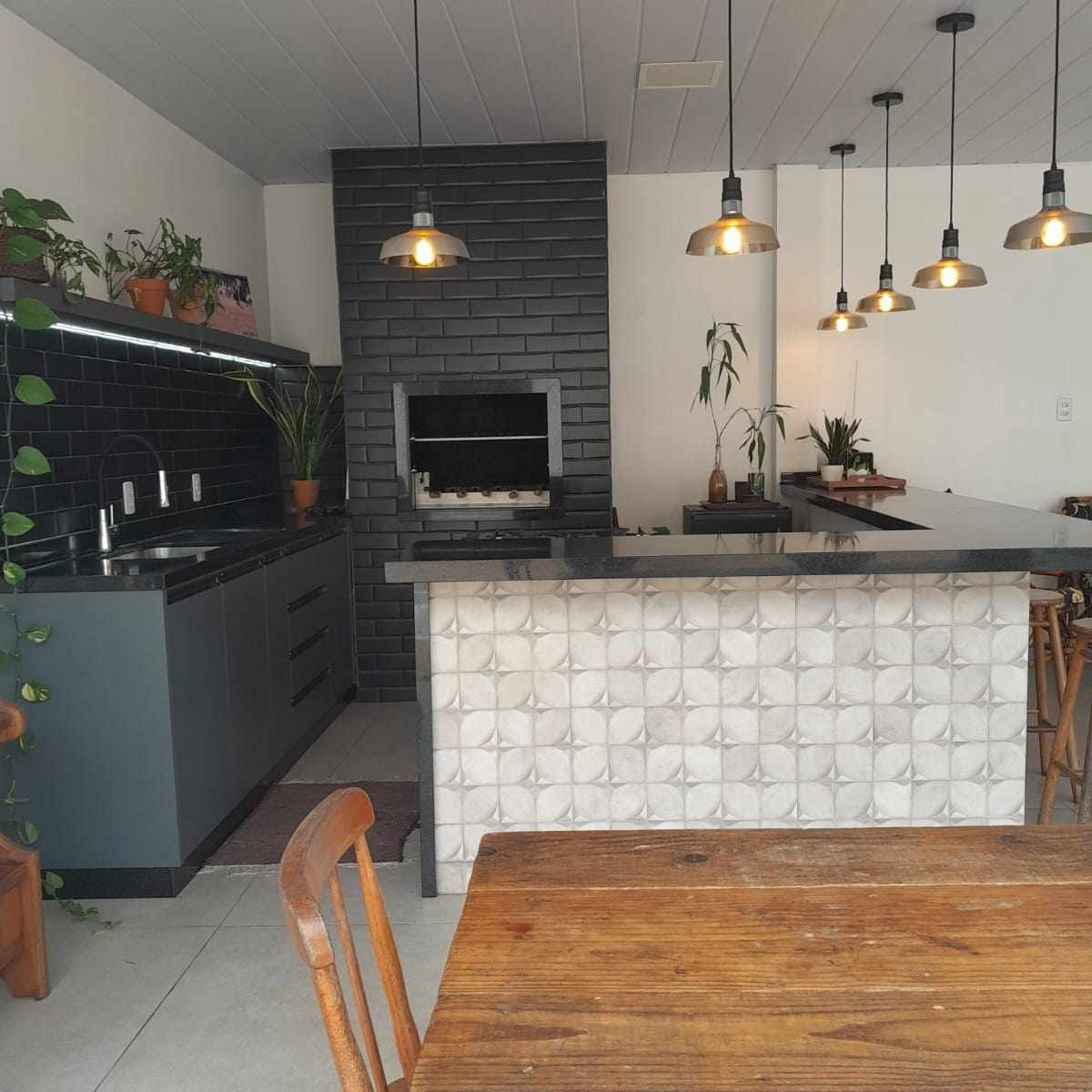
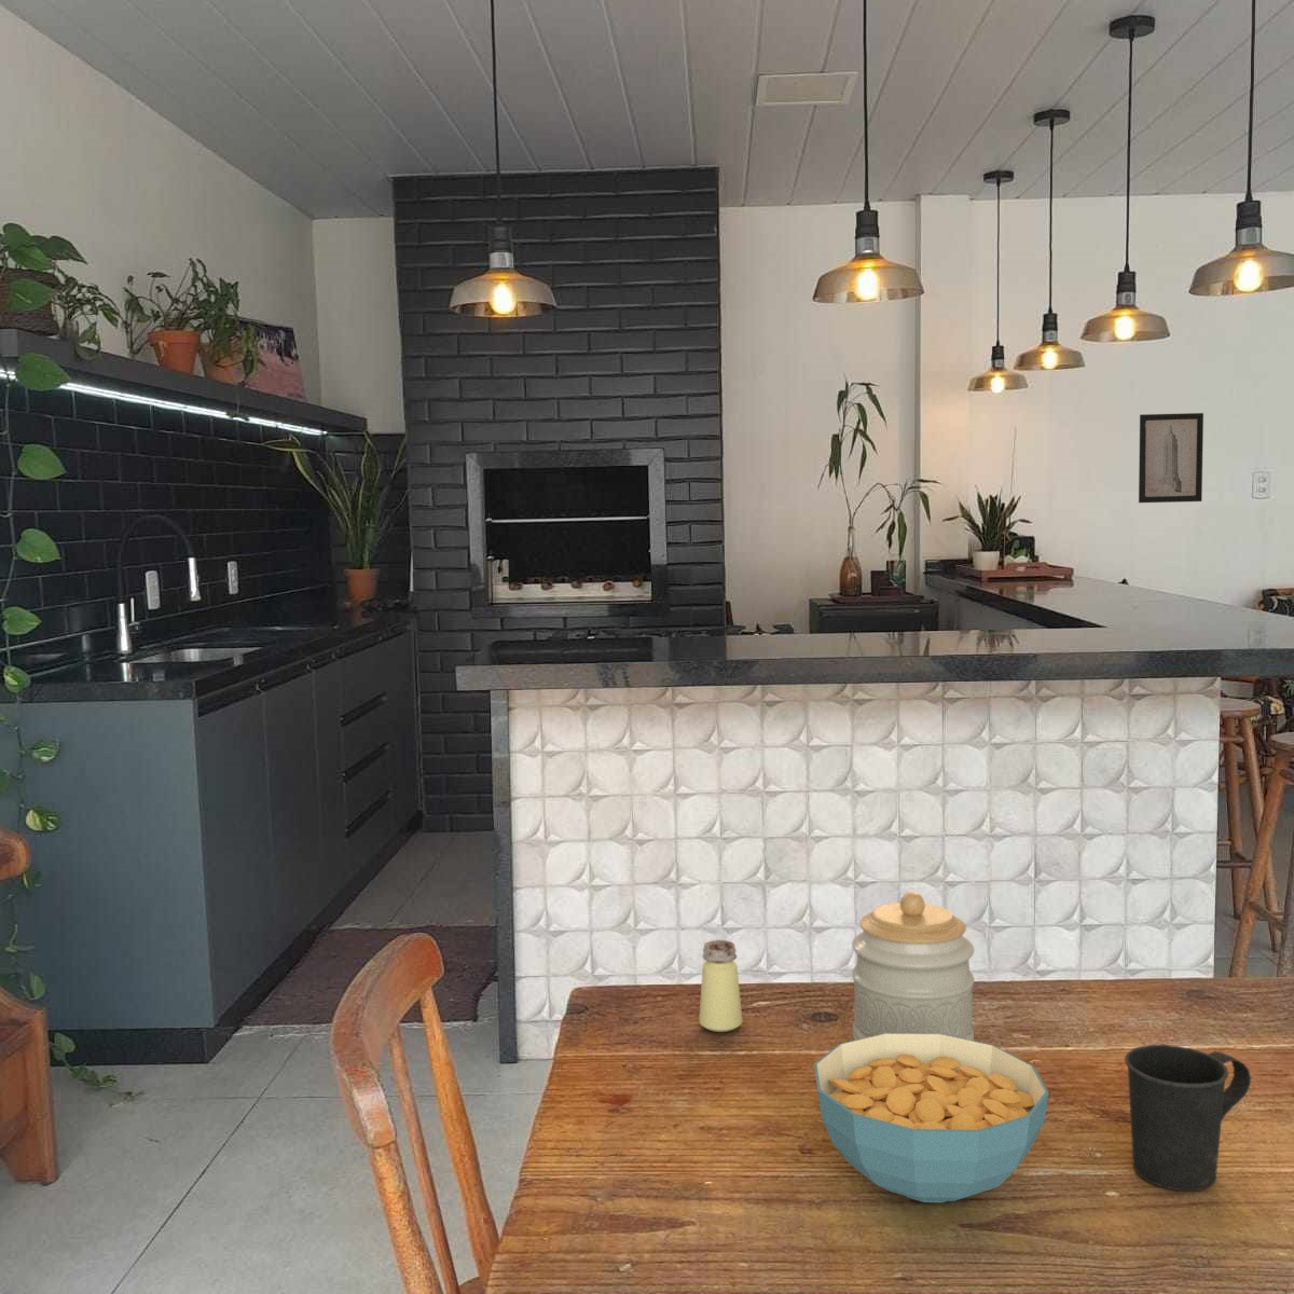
+ cereal bowl [813,1033,1049,1204]
+ jar [851,891,976,1040]
+ mug [1123,1044,1253,1192]
+ wall art [1138,412,1204,504]
+ saltshaker [698,940,743,1033]
